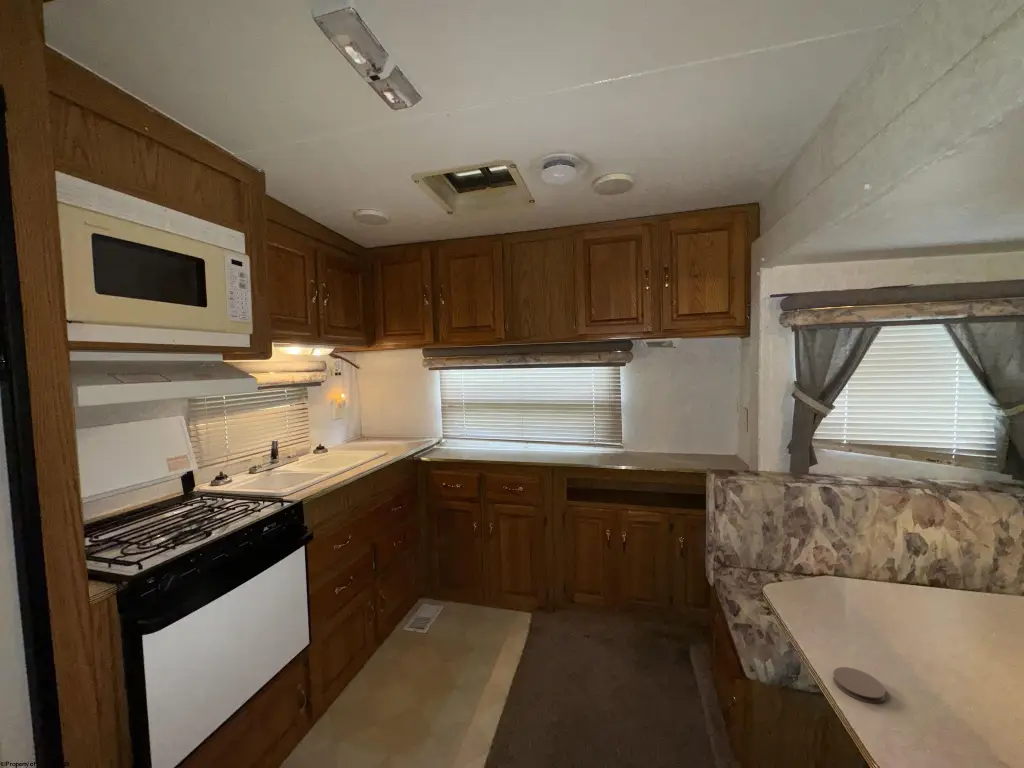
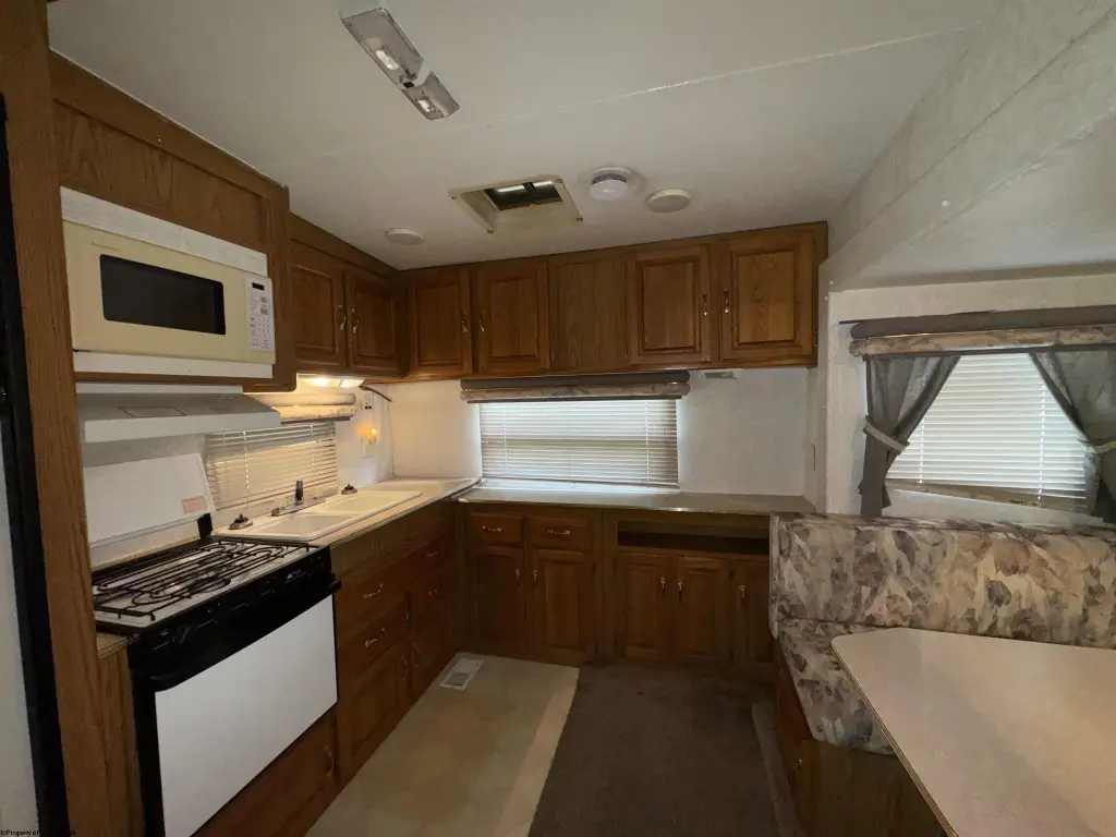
- coaster [832,666,886,704]
